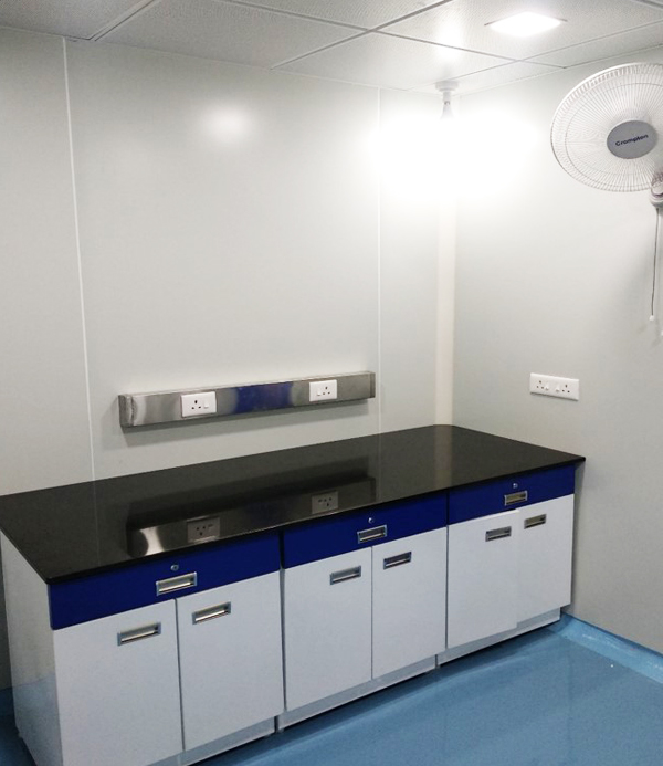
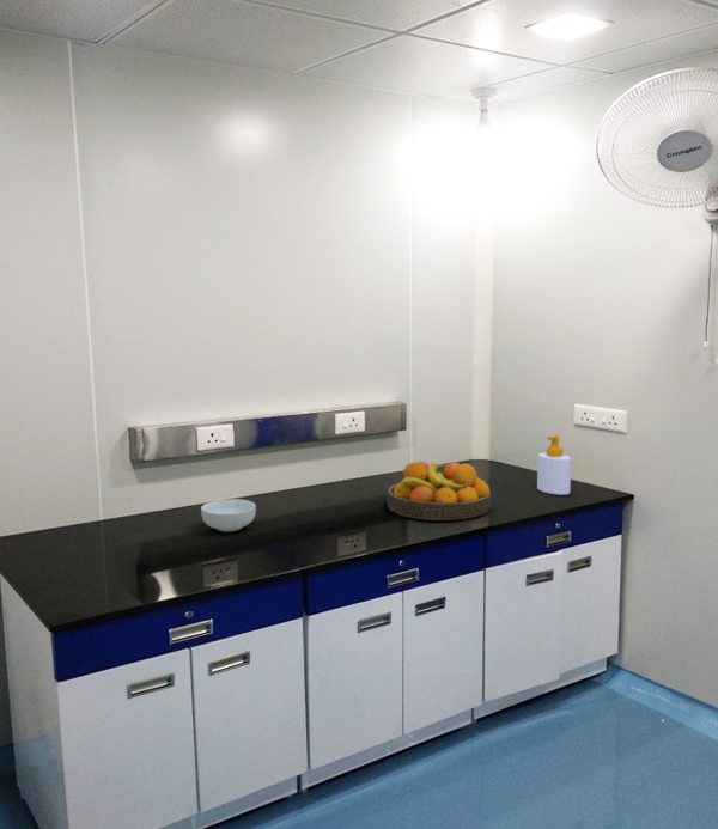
+ cereal bowl [200,498,257,532]
+ soap bottle [536,434,572,496]
+ fruit bowl [385,461,492,522]
